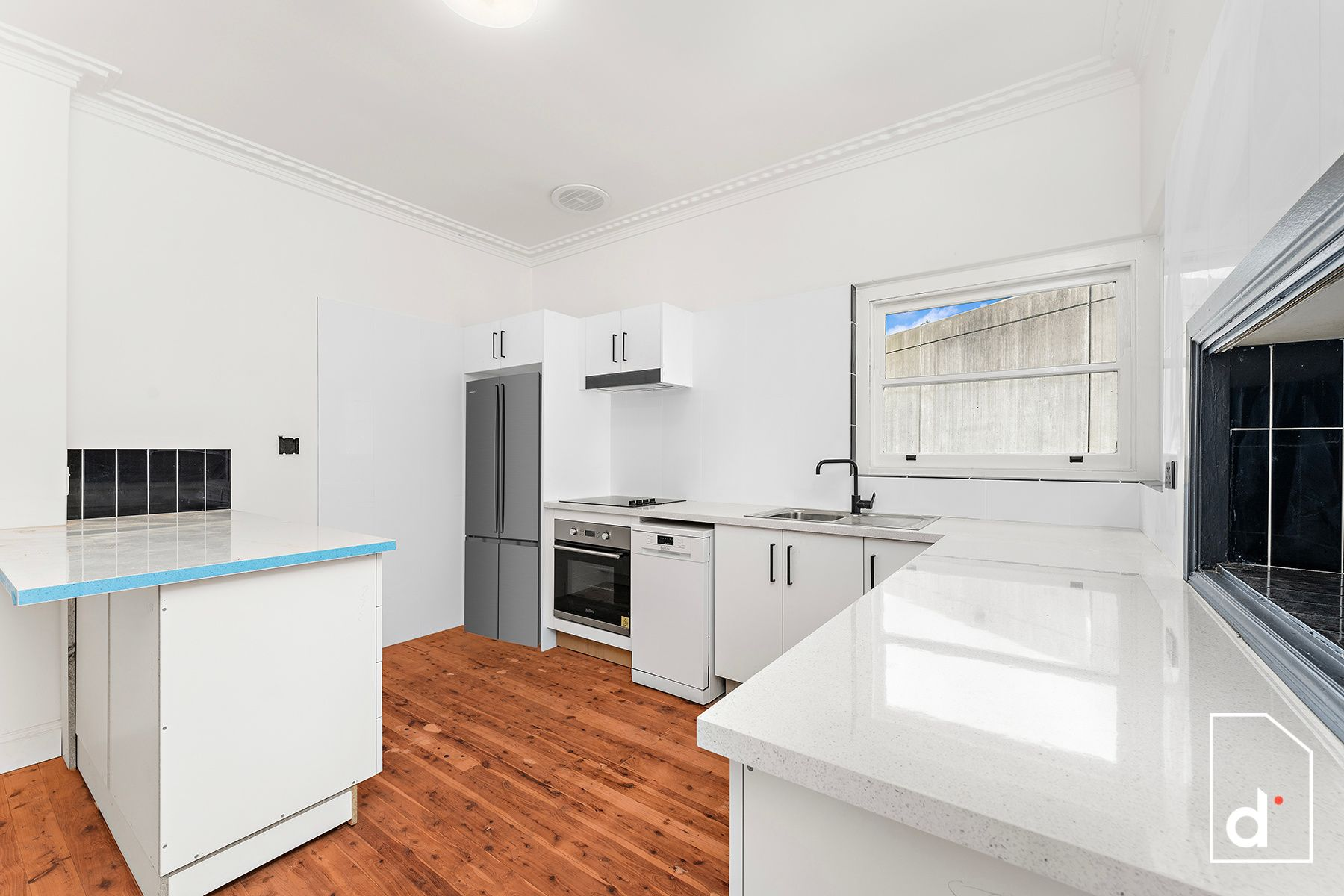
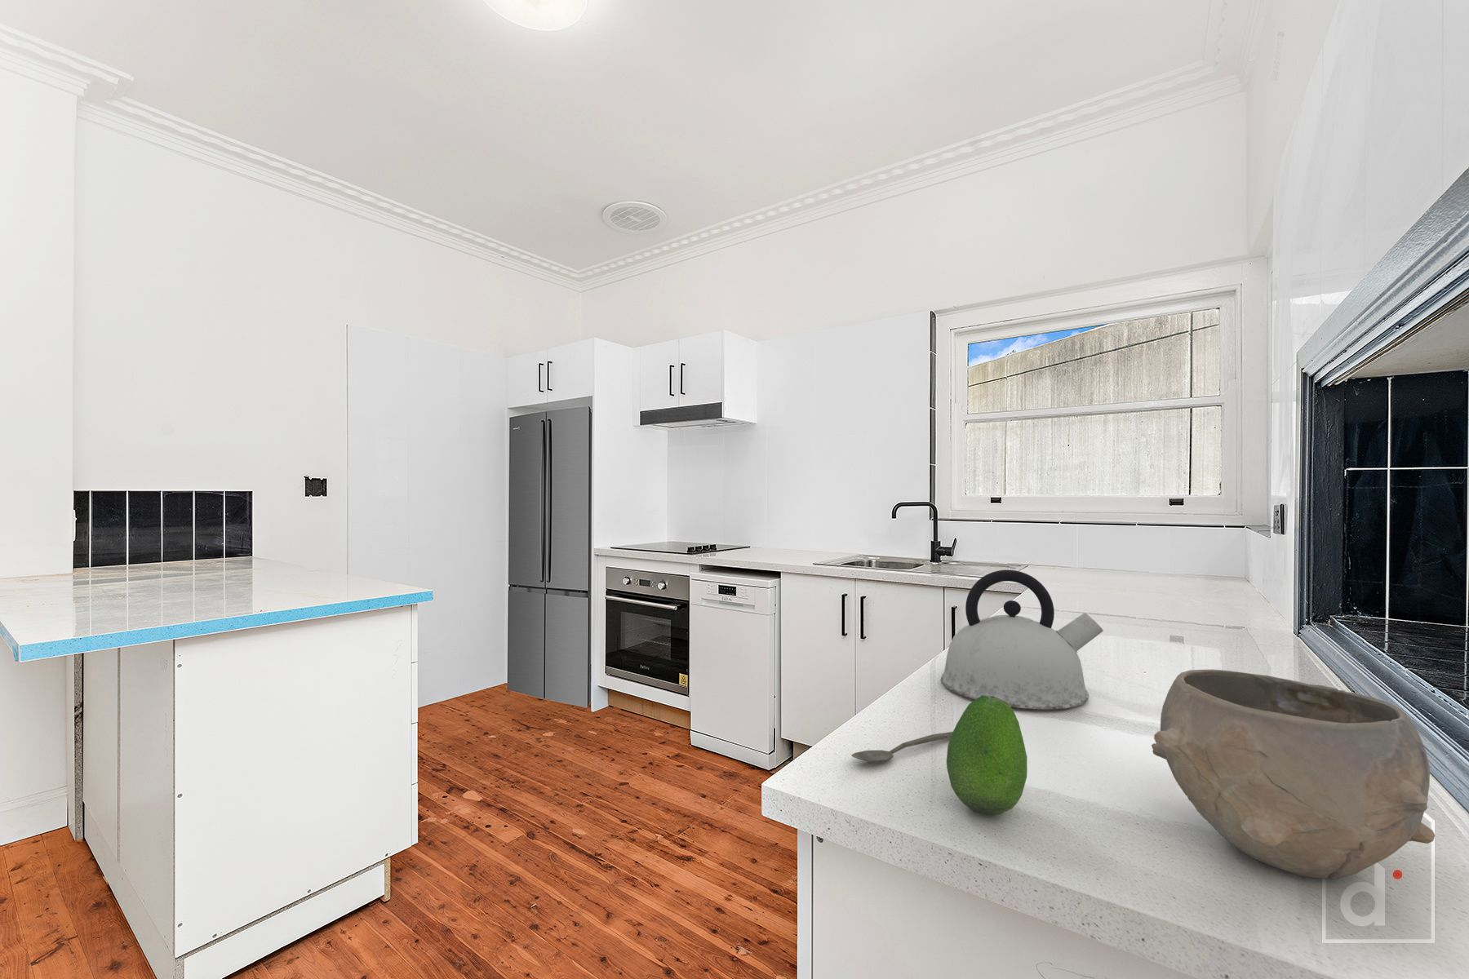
+ fruit [945,695,1027,815]
+ bowl [1151,669,1435,880]
+ kettle [940,569,1104,710]
+ spoon [851,731,953,763]
